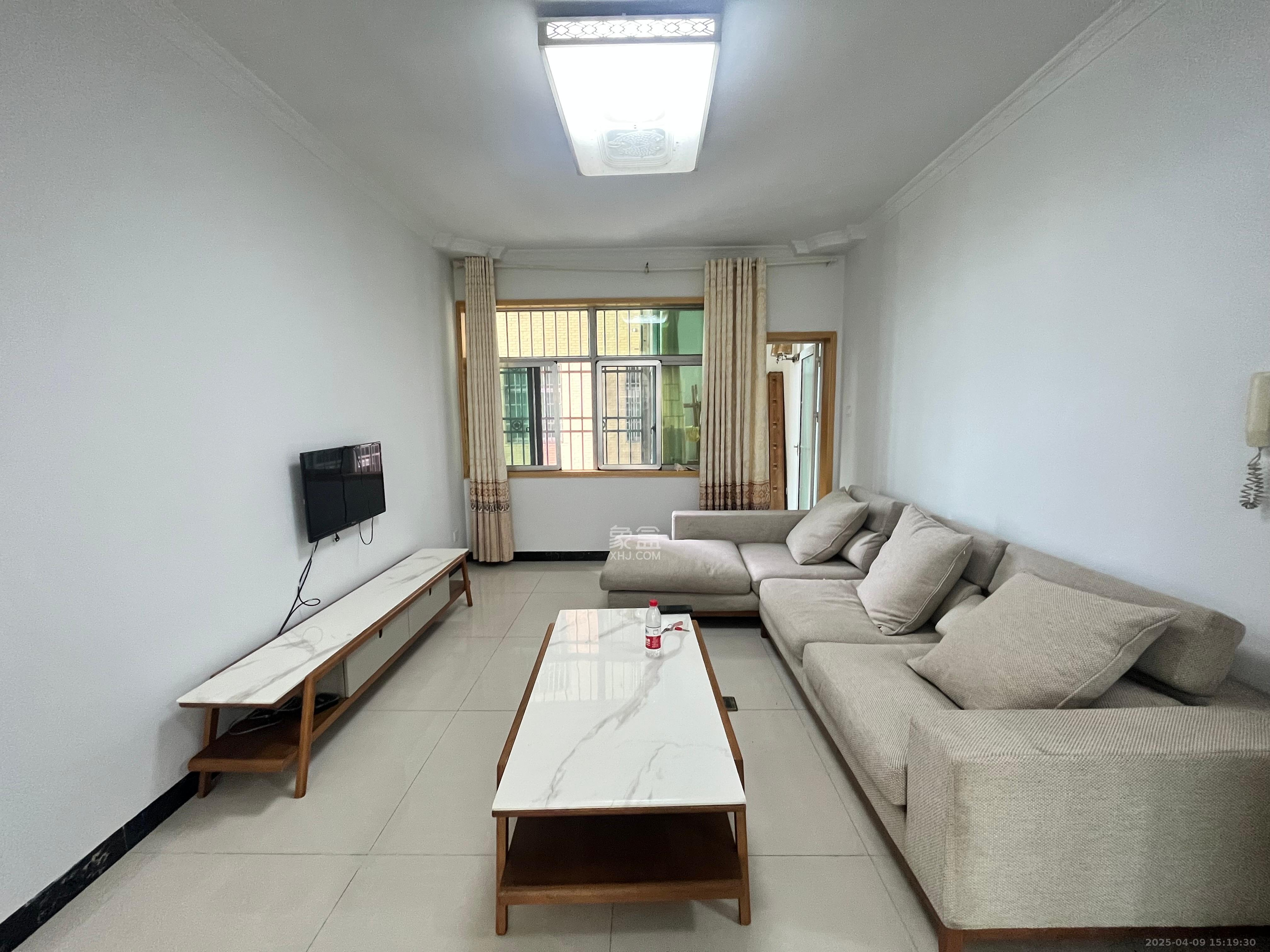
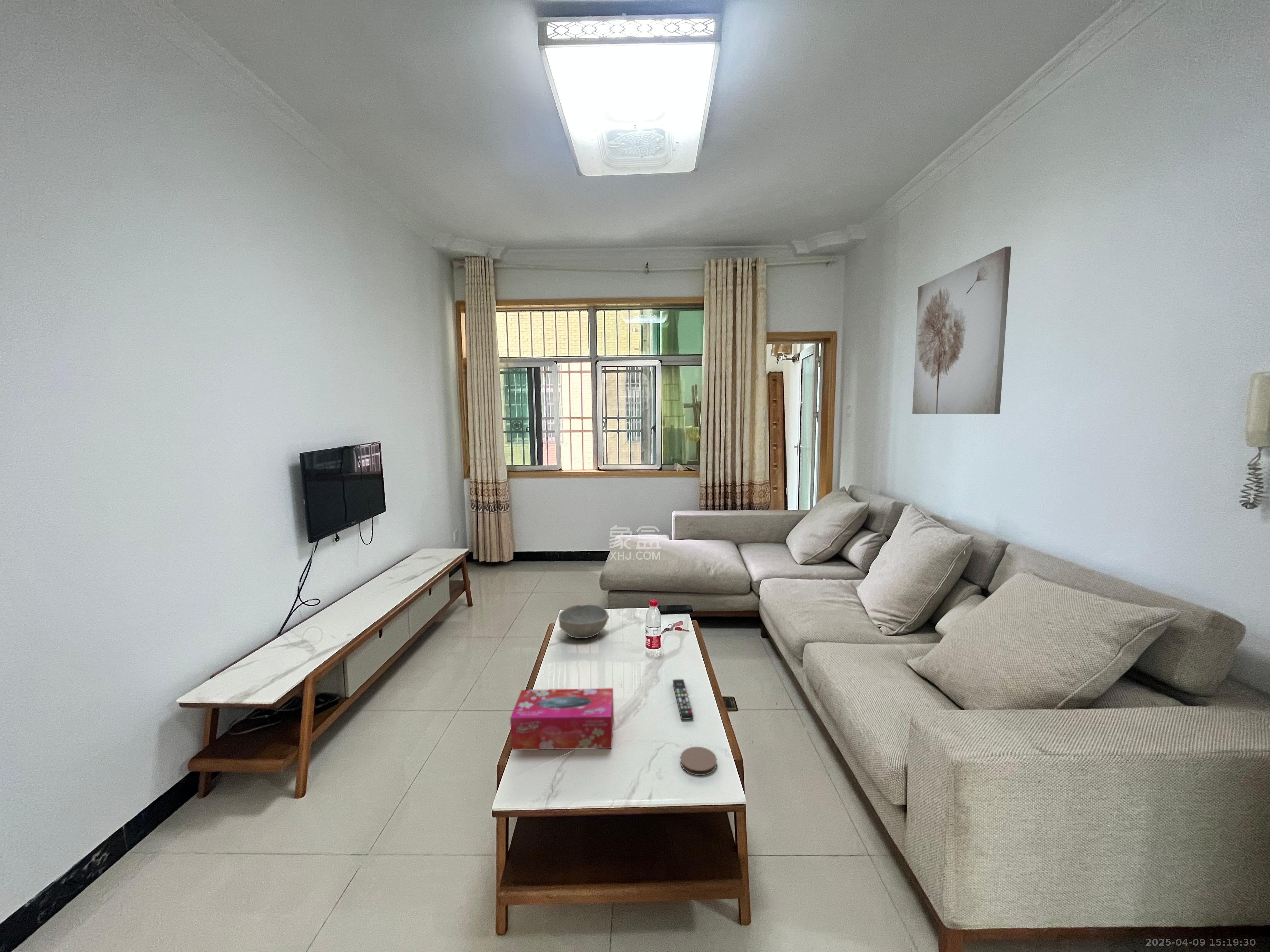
+ coaster [680,746,717,776]
+ remote control [672,679,694,720]
+ tissue box [510,688,614,751]
+ wall art [912,246,1012,414]
+ bowl [558,604,609,639]
